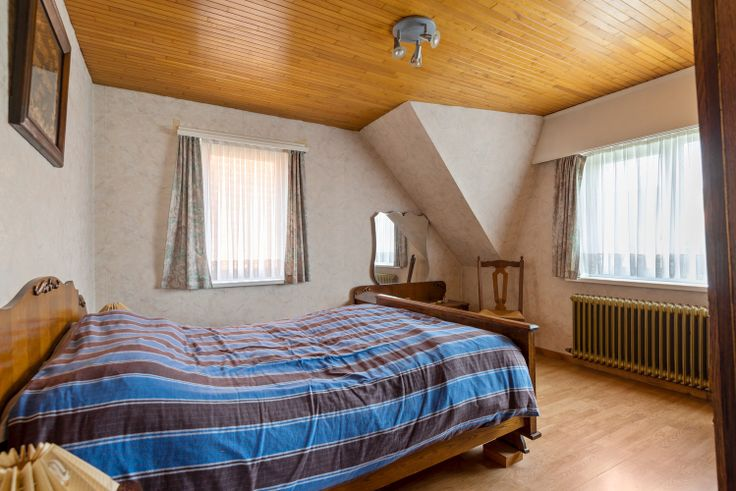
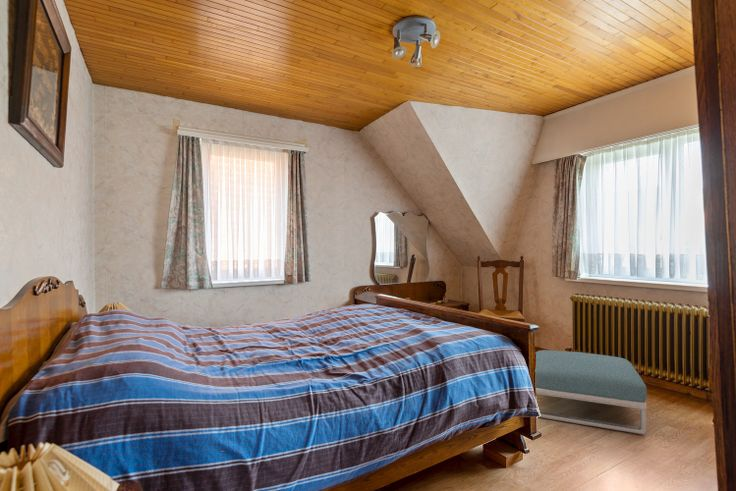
+ footstool [534,349,648,435]
